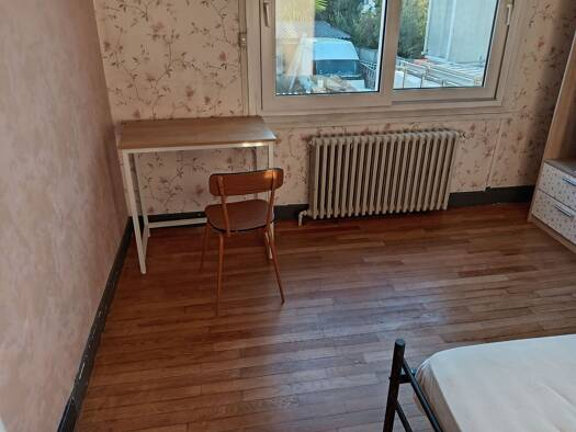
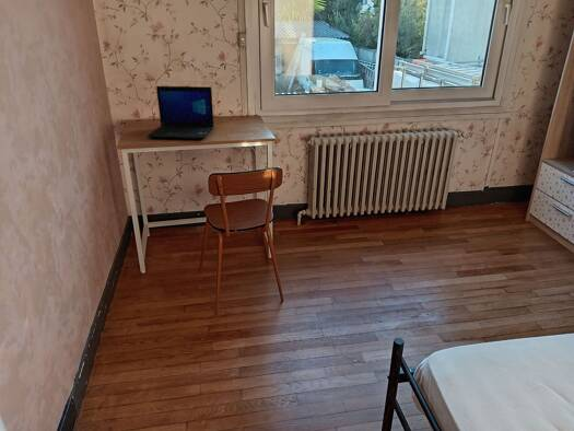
+ laptop [145,85,215,140]
